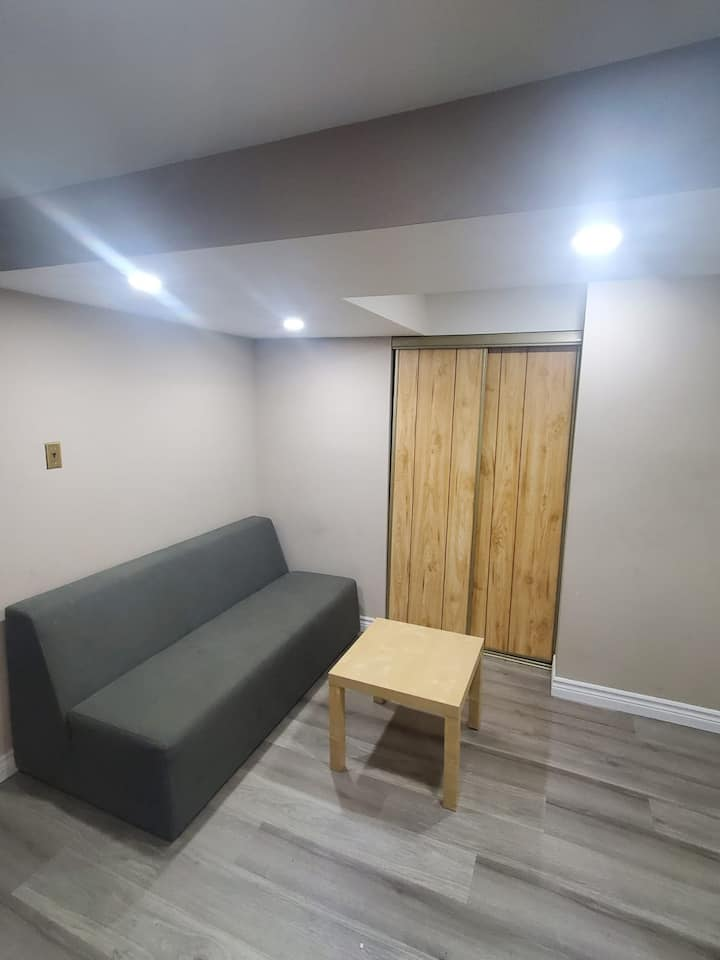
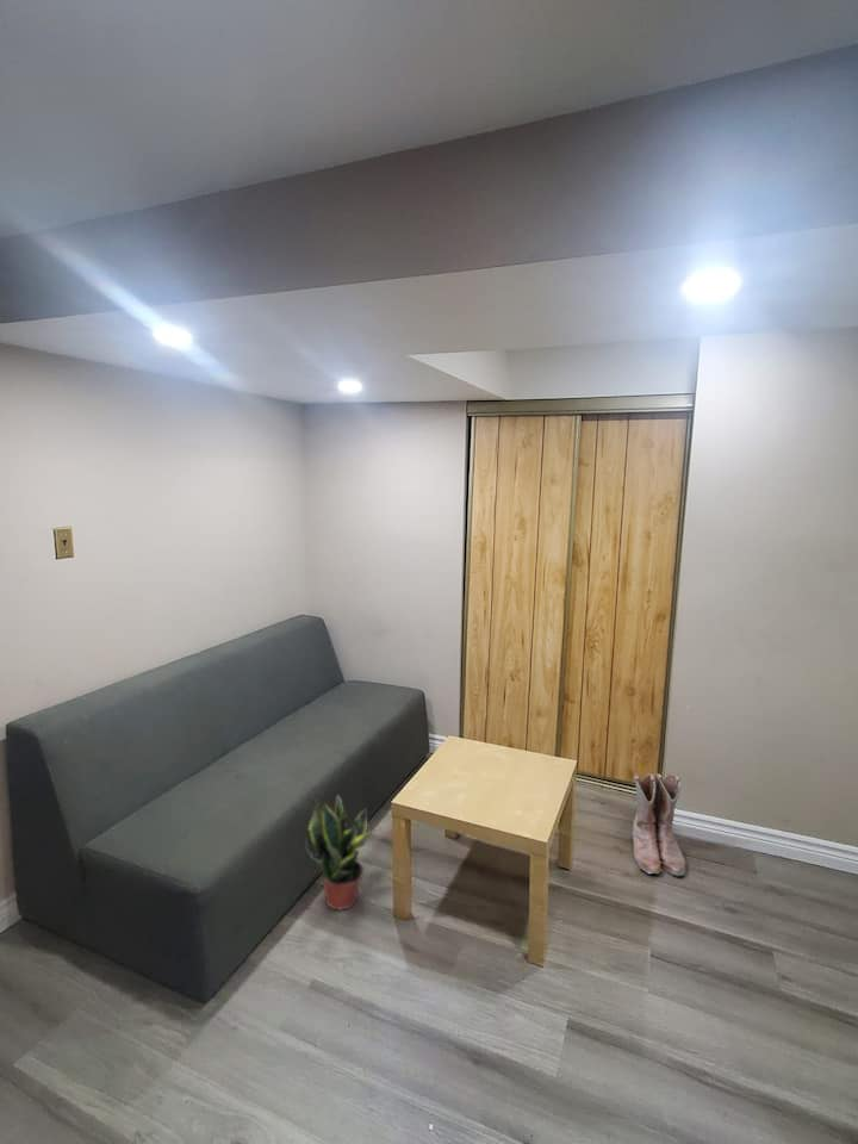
+ boots [630,772,686,877]
+ potted plant [304,795,373,910]
